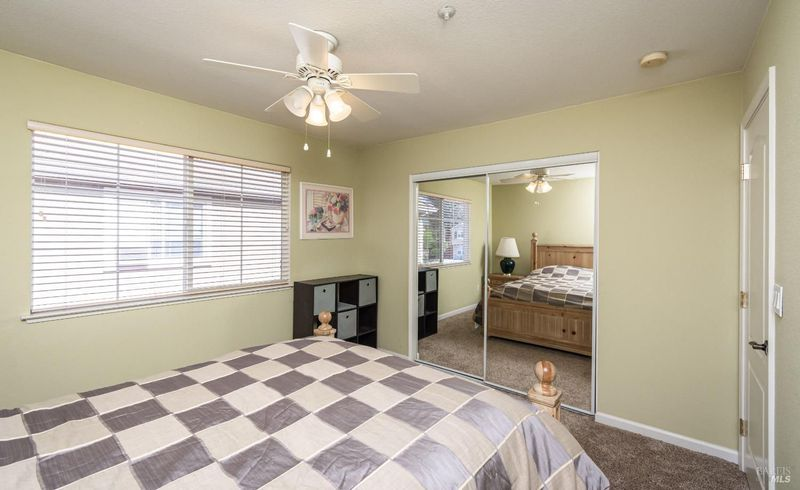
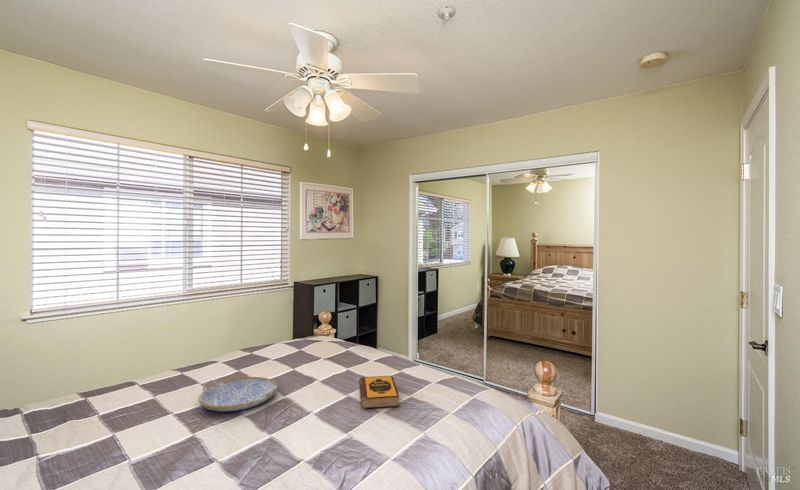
+ hardback book [358,375,400,410]
+ serving tray [197,376,278,413]
